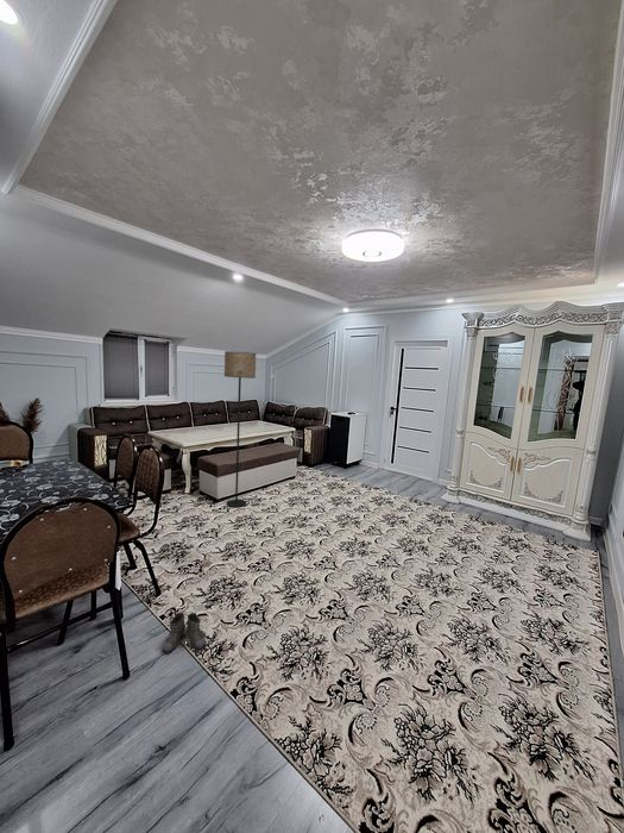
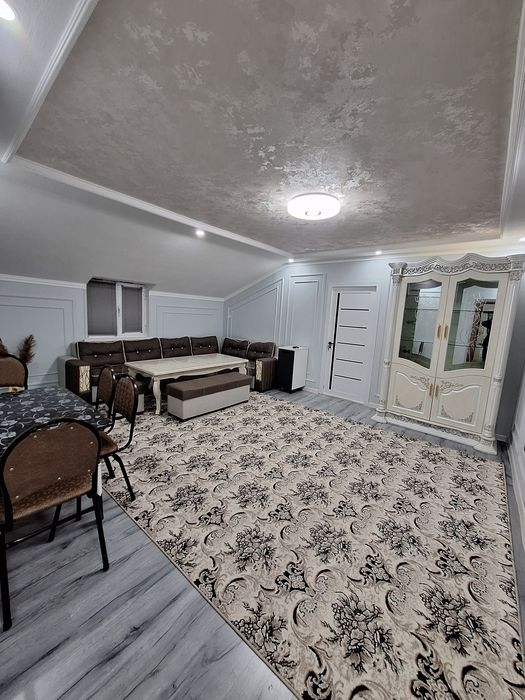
- floor lamp [223,350,258,508]
- boots [162,612,207,654]
